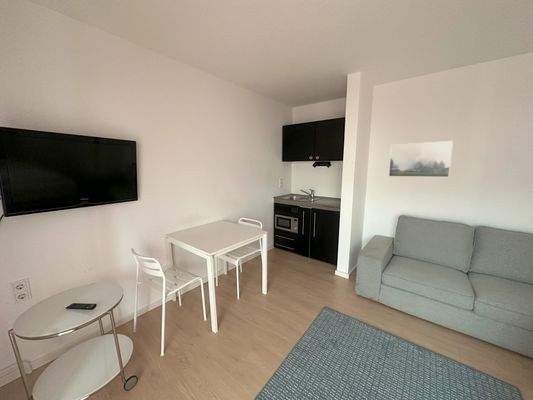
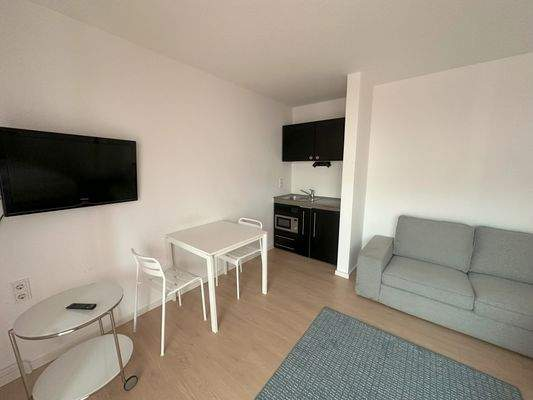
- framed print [388,140,454,178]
